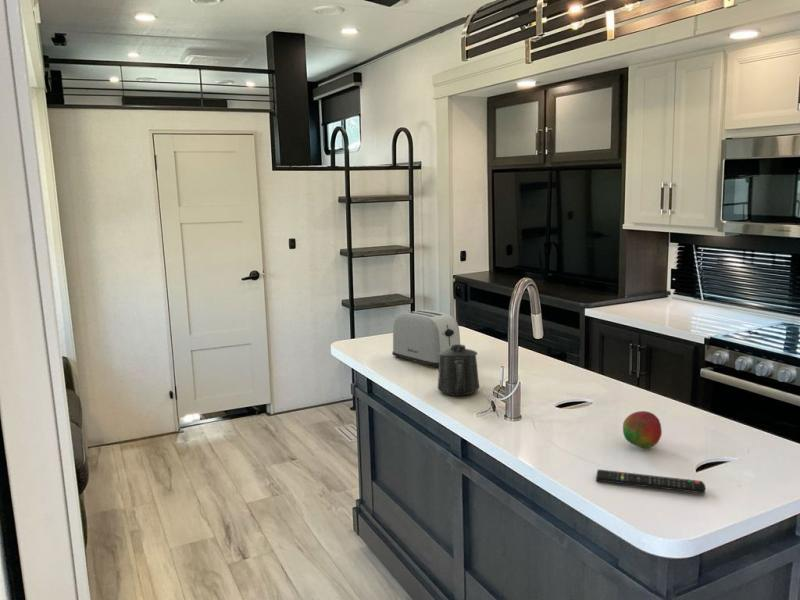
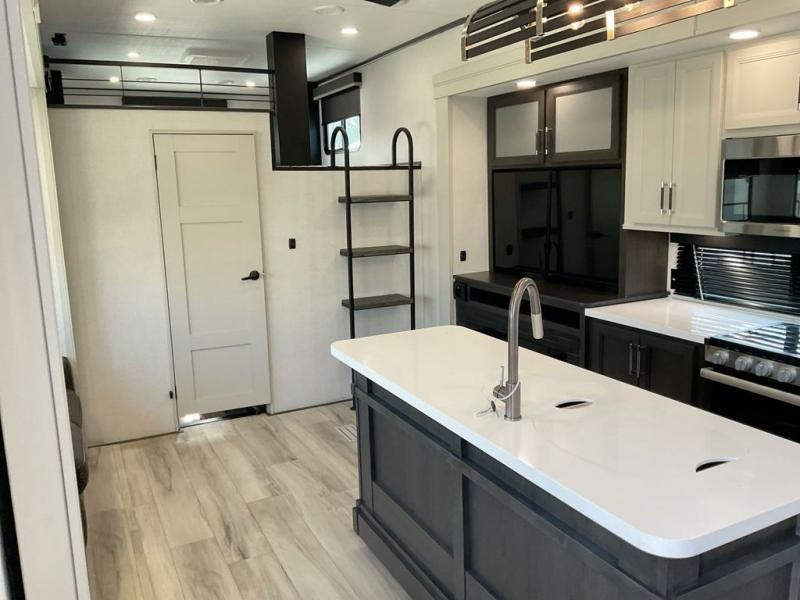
- toaster [391,309,461,369]
- fruit [622,410,663,449]
- remote control [595,468,706,495]
- mug [437,344,480,397]
